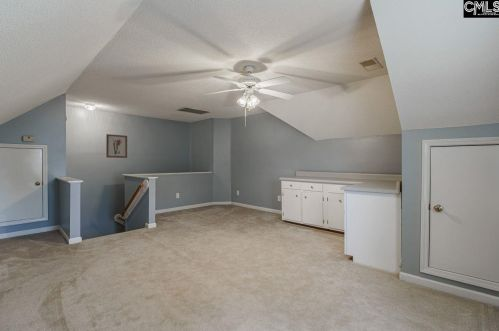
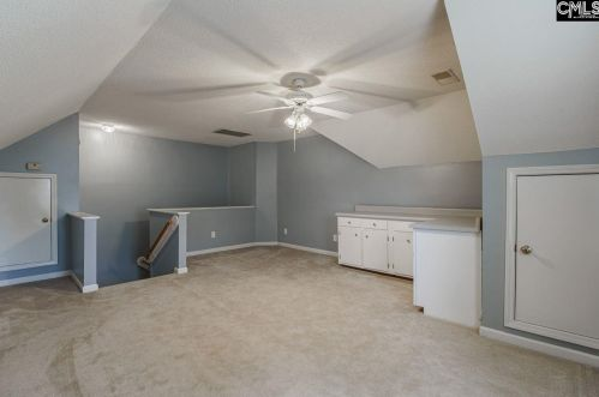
- wall art [105,133,128,159]
